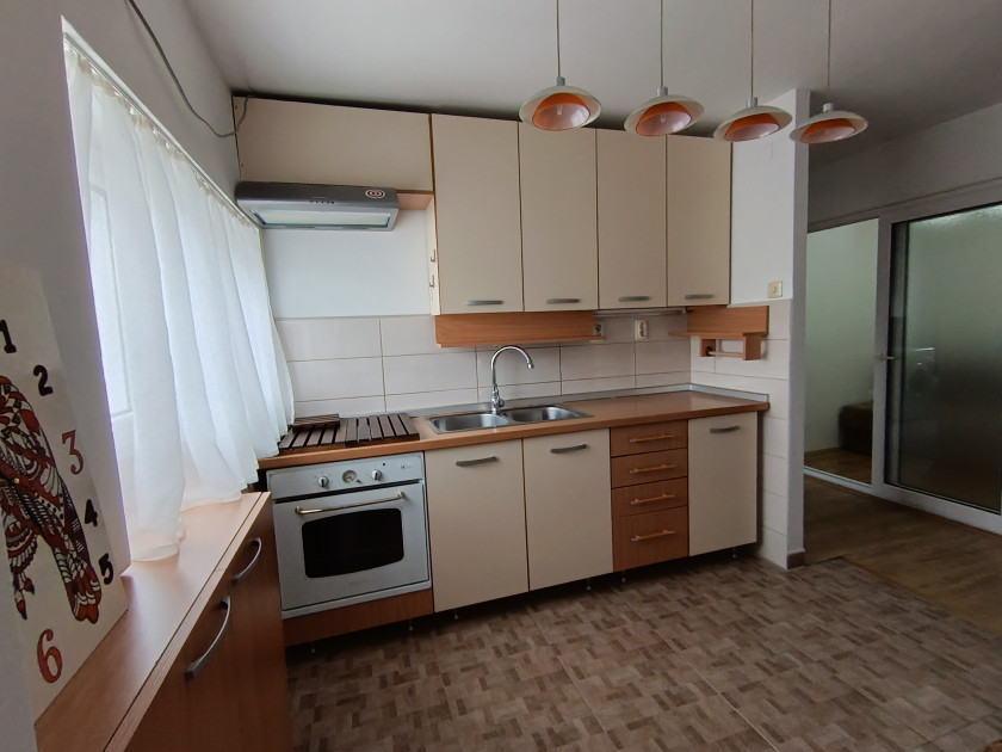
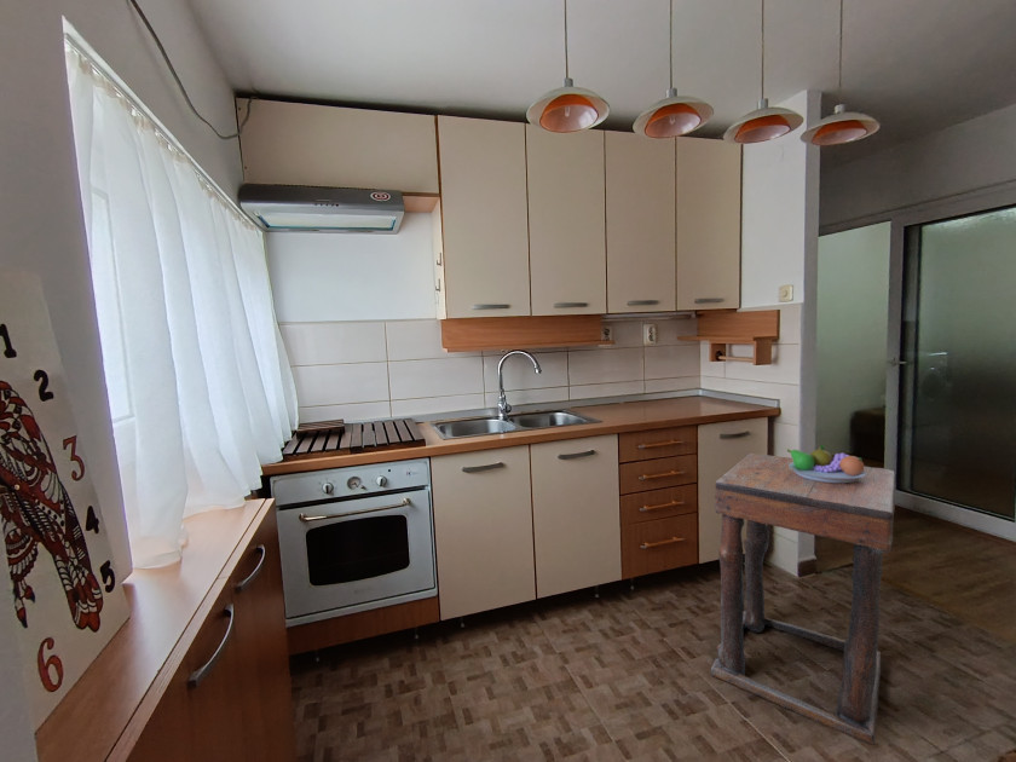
+ side table [710,452,896,746]
+ fruit bowl [786,444,866,483]
